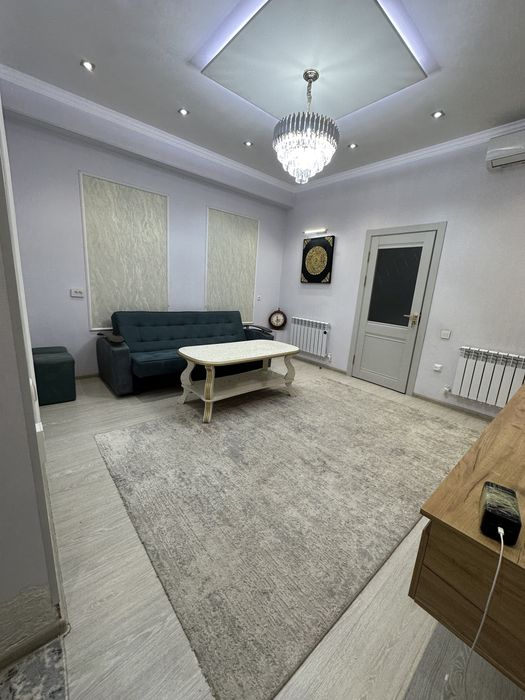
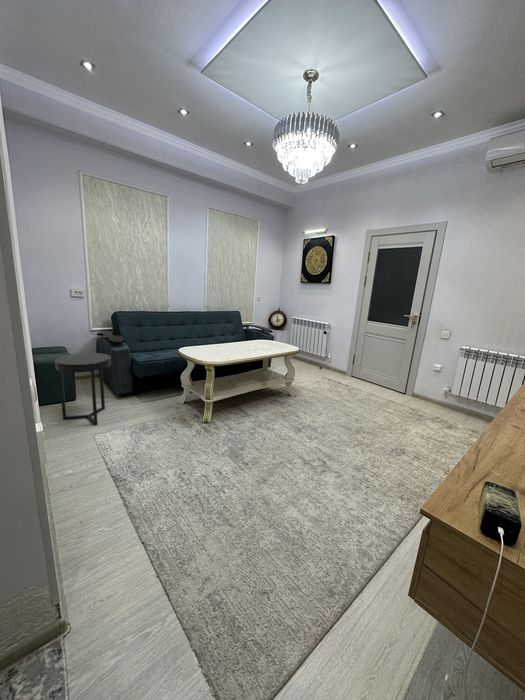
+ side table [54,352,112,426]
